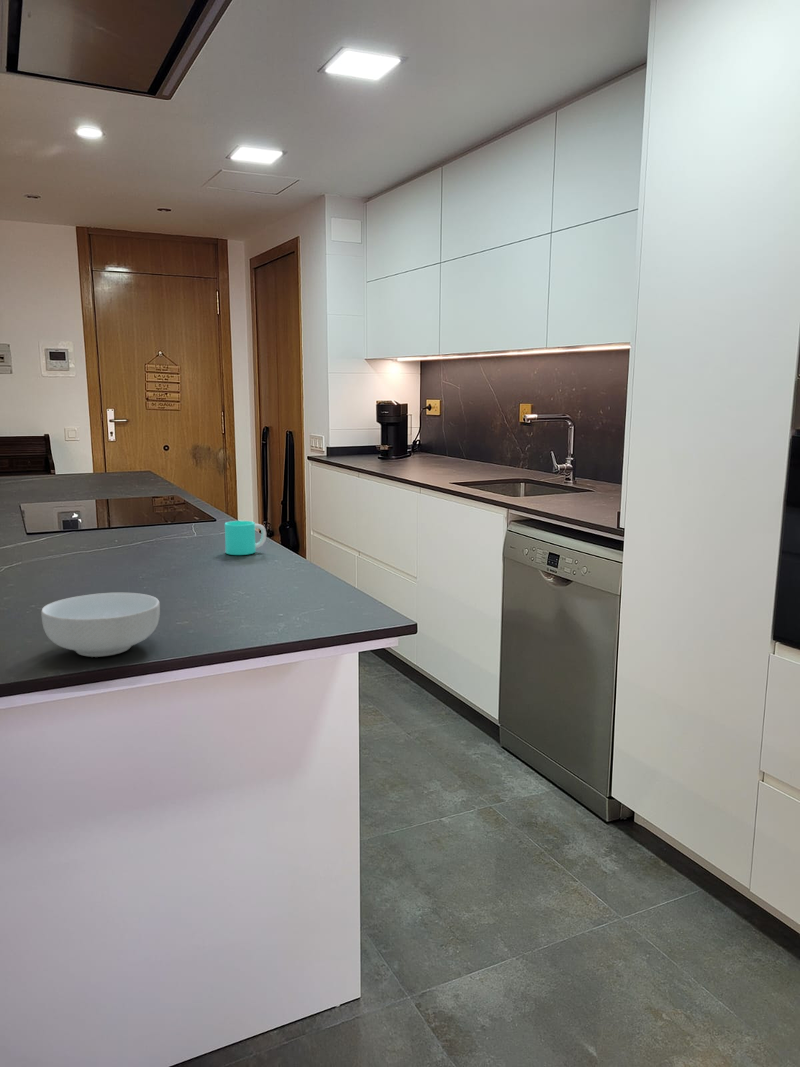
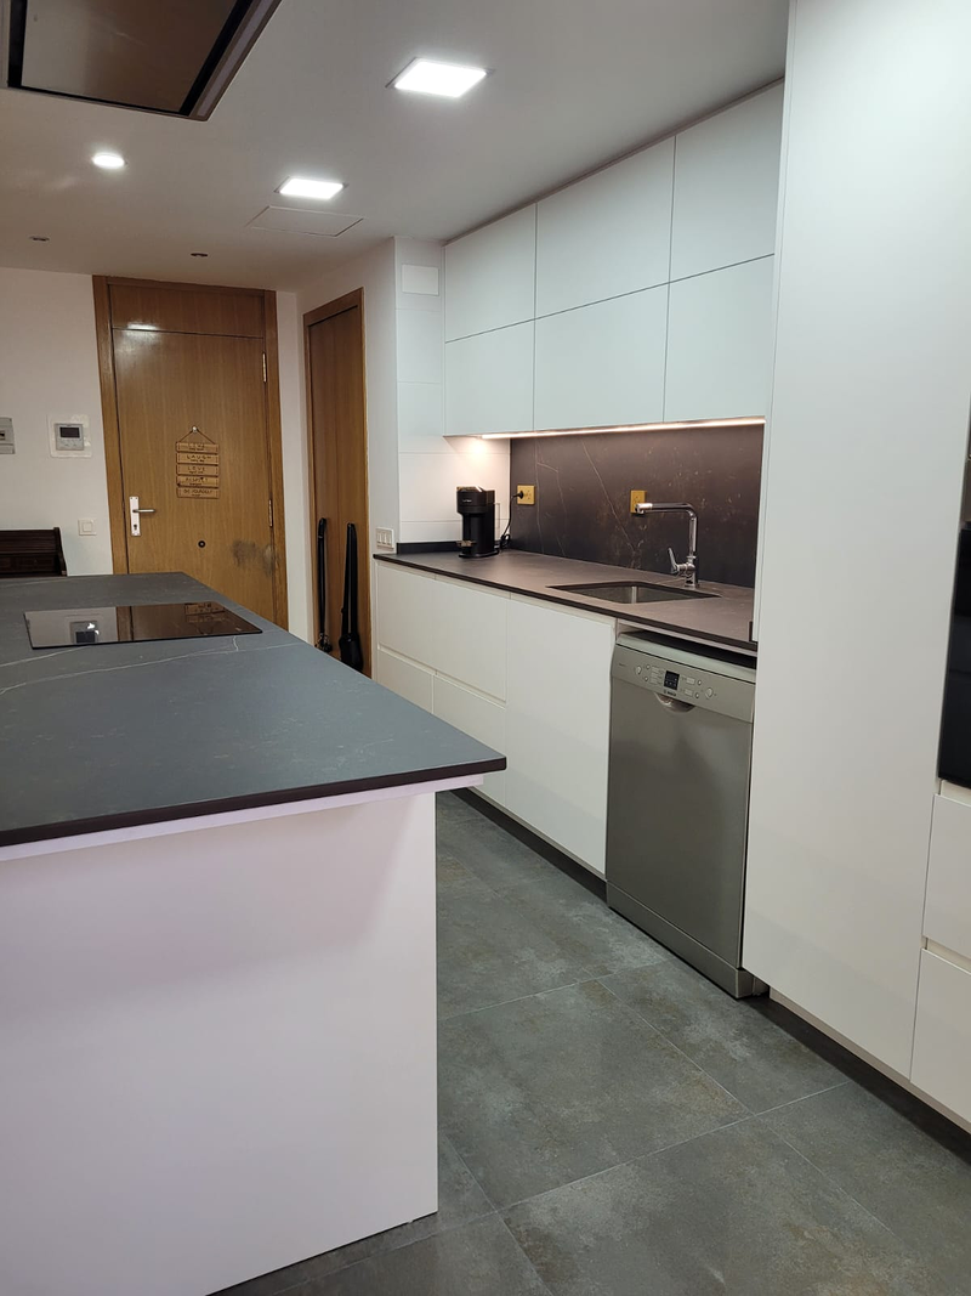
- cup [224,520,267,556]
- cereal bowl [40,592,161,658]
